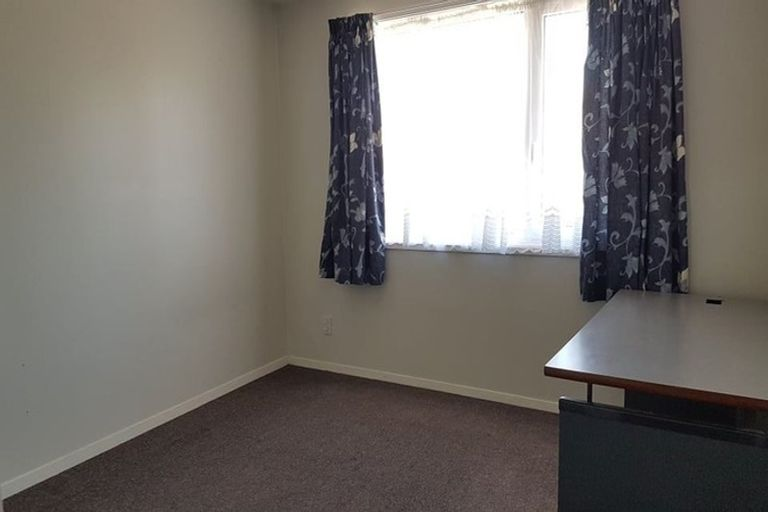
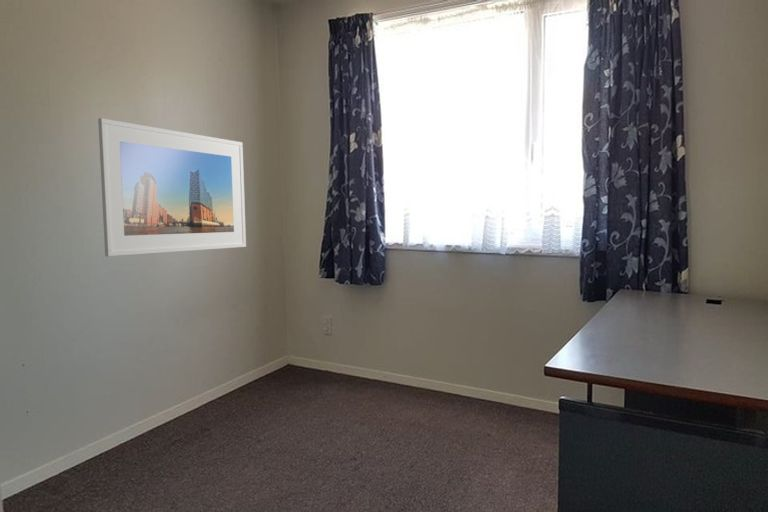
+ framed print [97,117,247,258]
